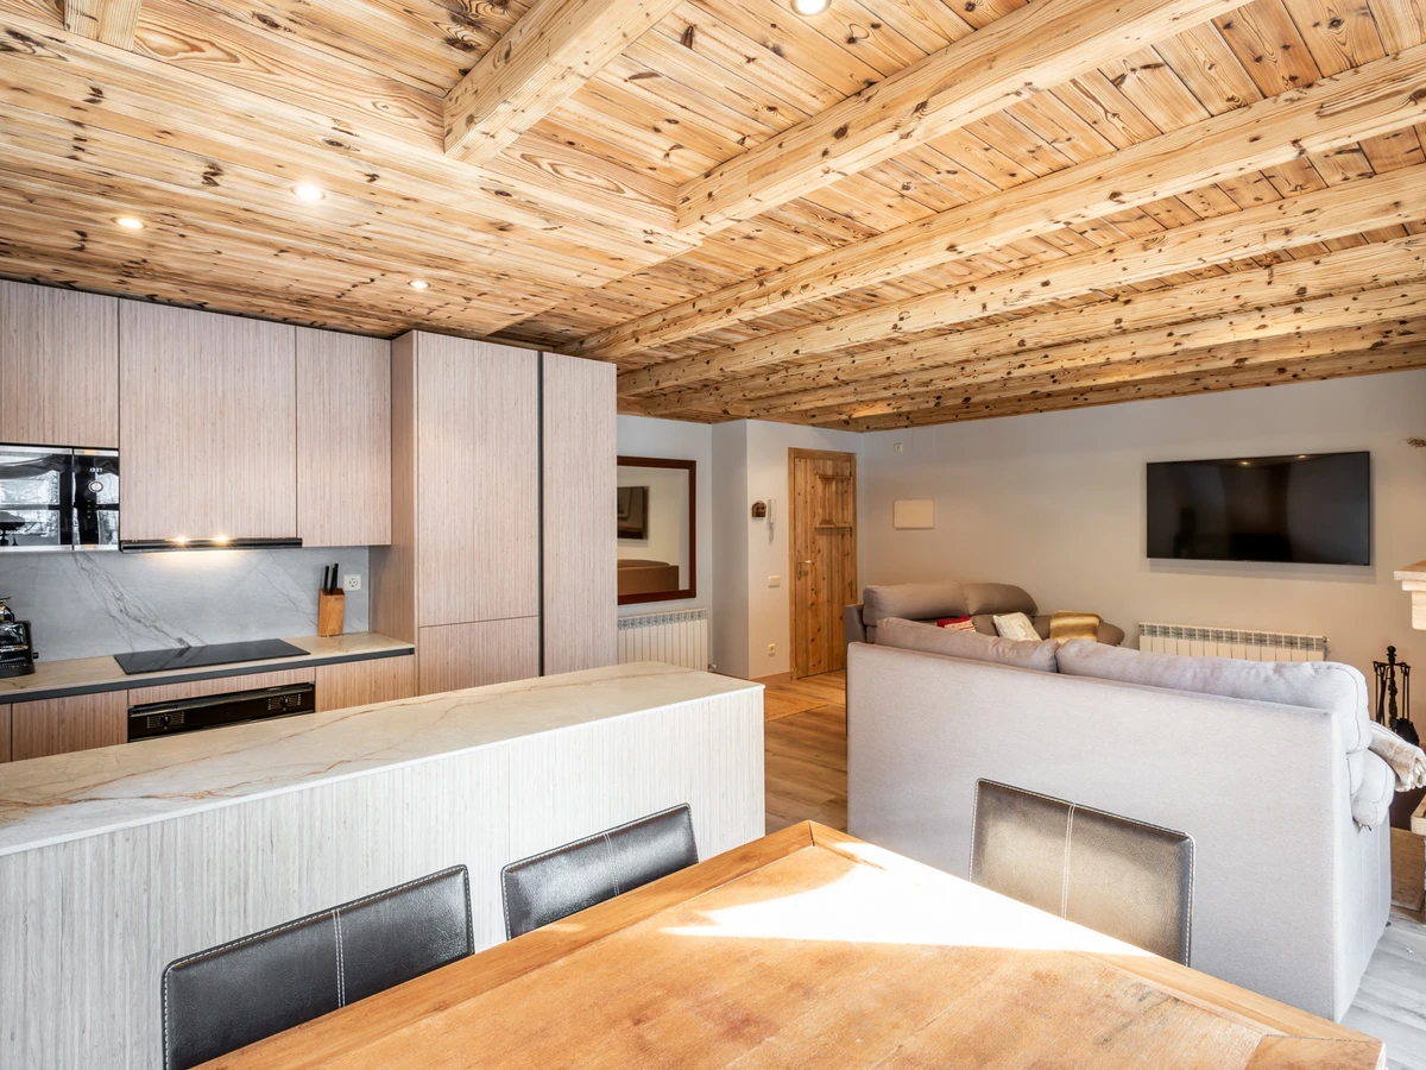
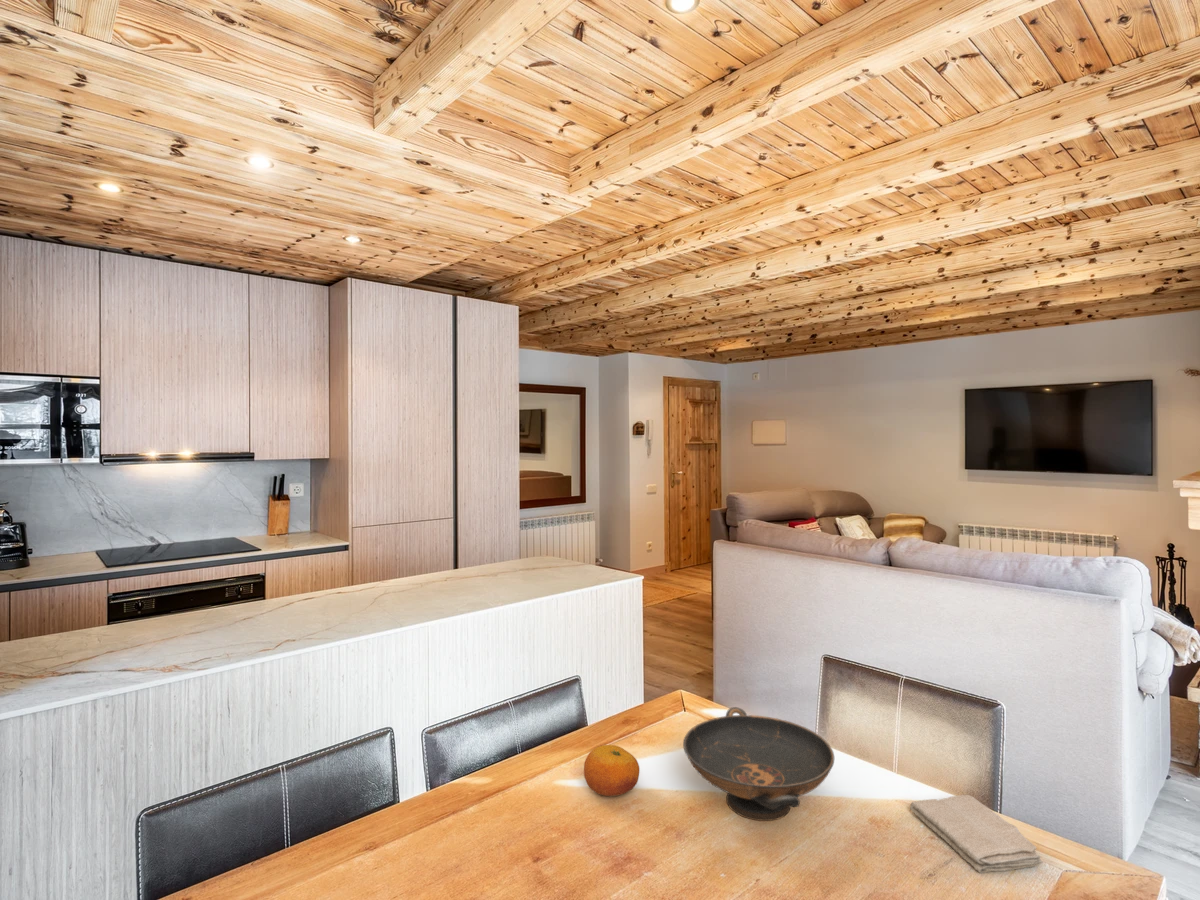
+ fruit [583,744,640,797]
+ decorative bowl [682,706,835,822]
+ washcloth [909,793,1044,874]
